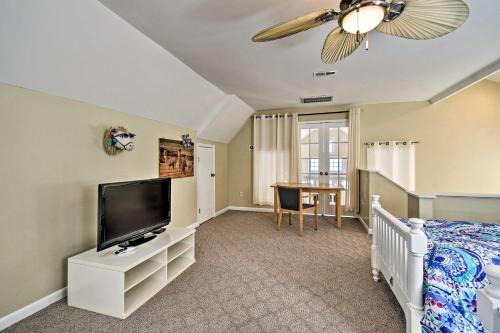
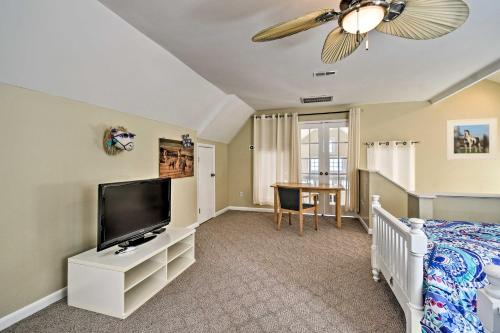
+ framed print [445,117,498,160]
